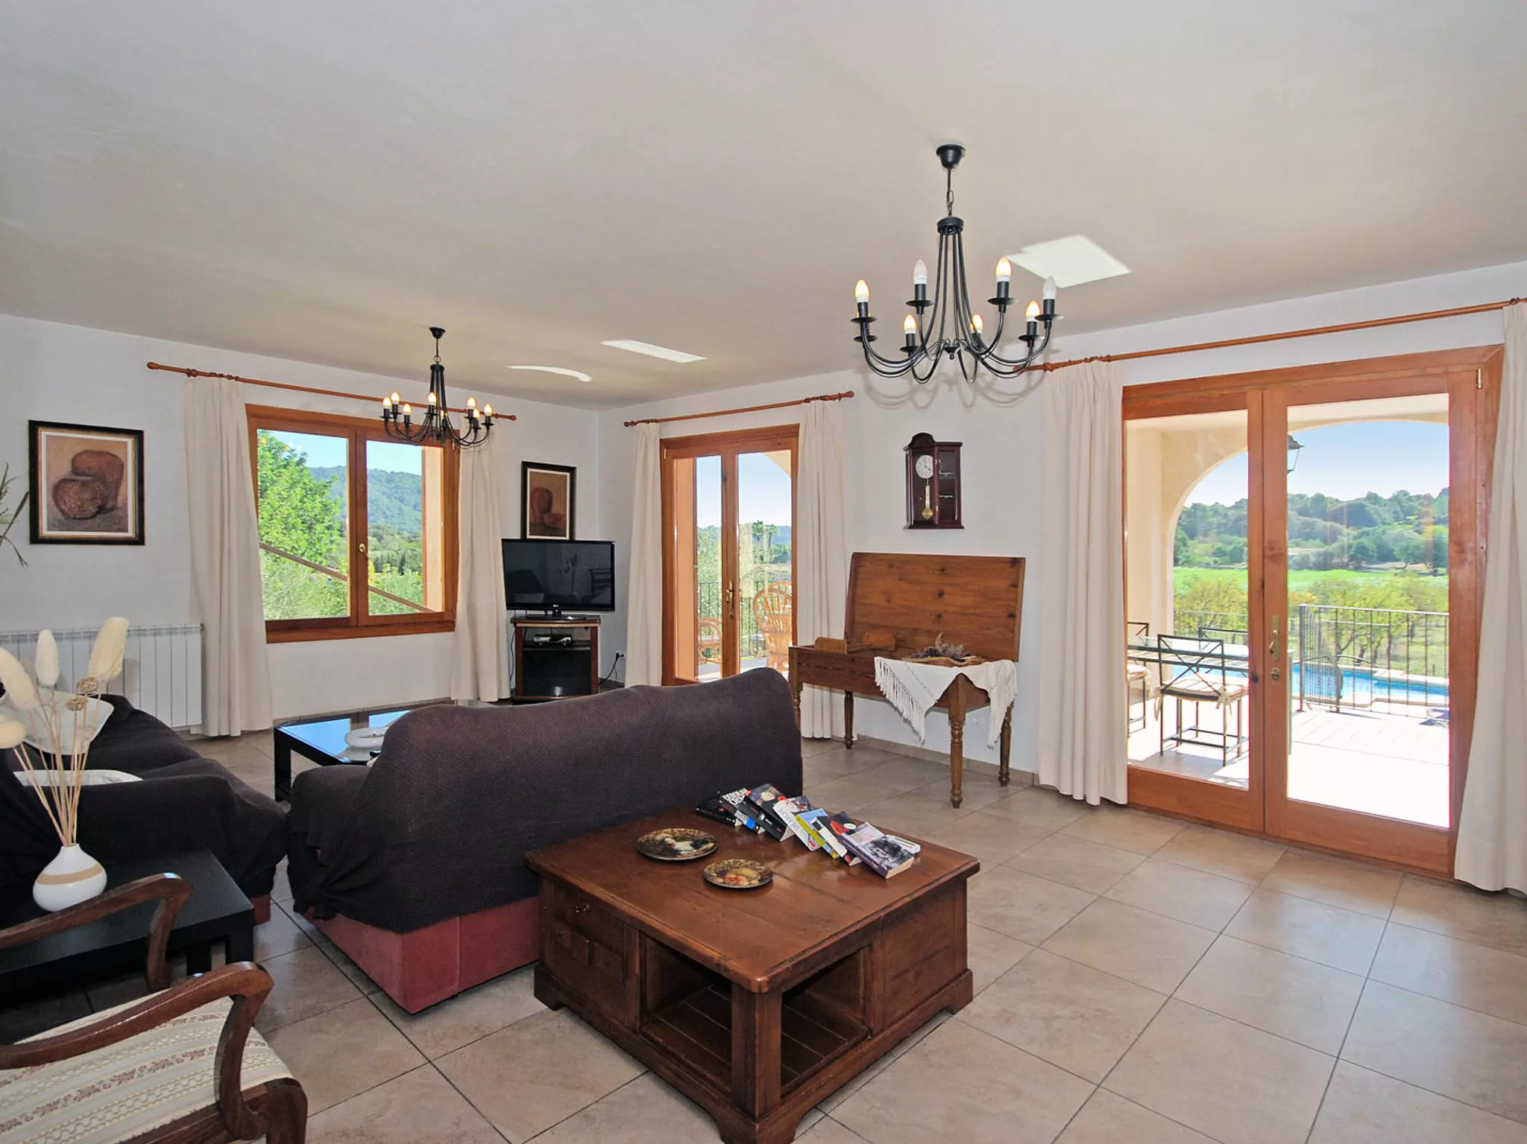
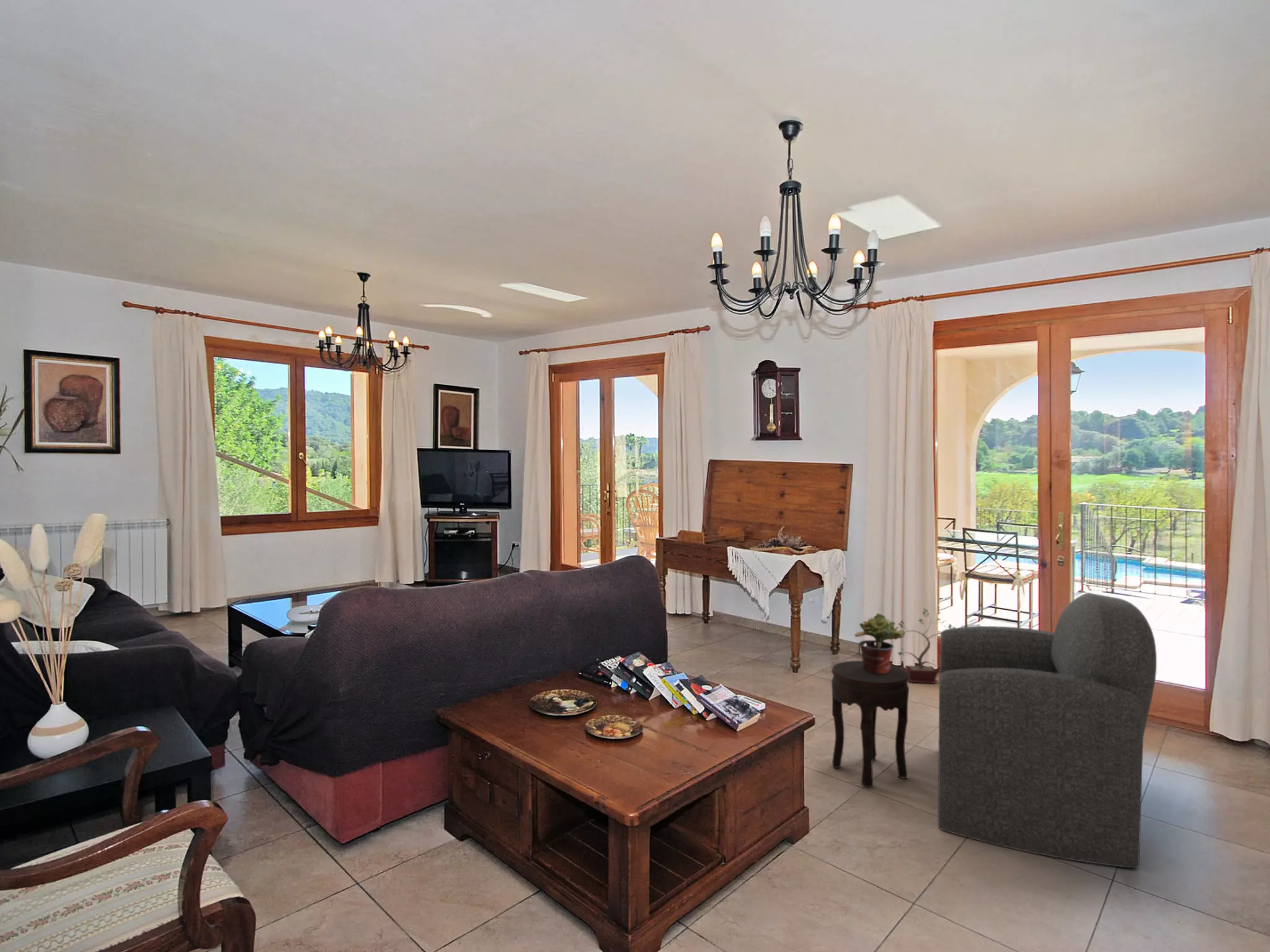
+ potted plant [854,612,905,674]
+ potted plant [897,607,957,684]
+ armchair [938,592,1157,868]
+ side table [831,660,910,788]
